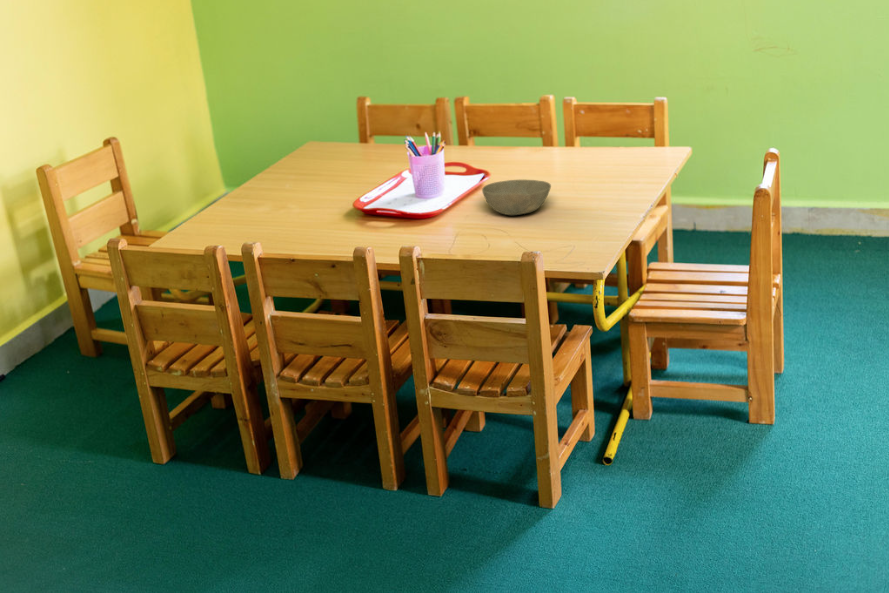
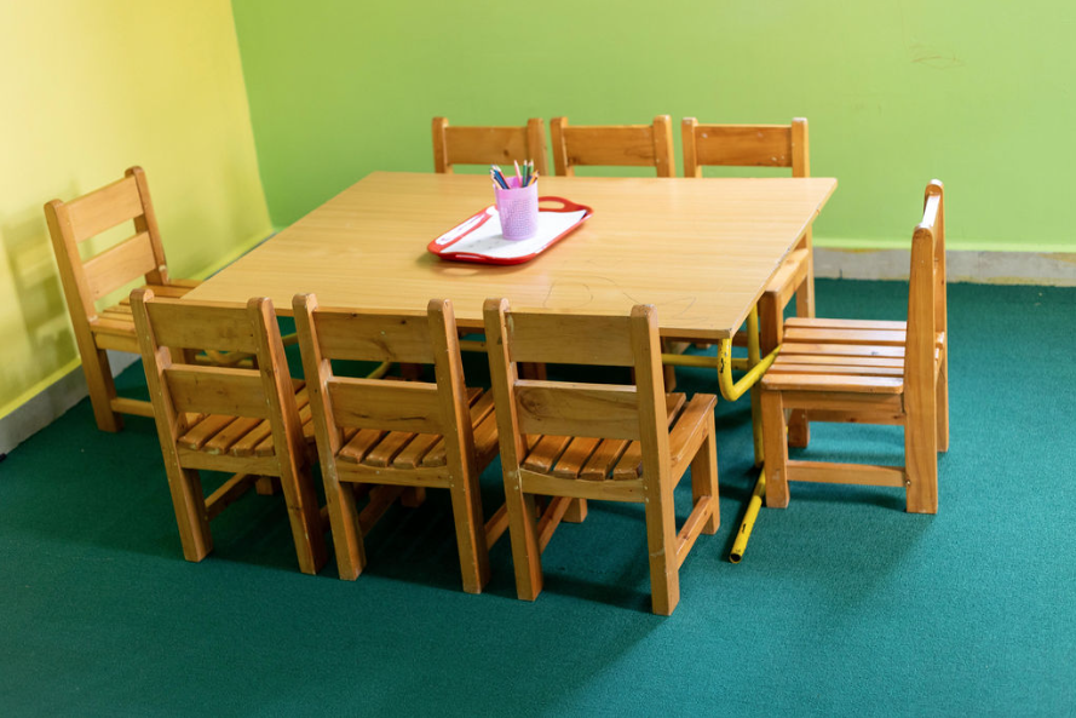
- bowl [481,179,552,216]
